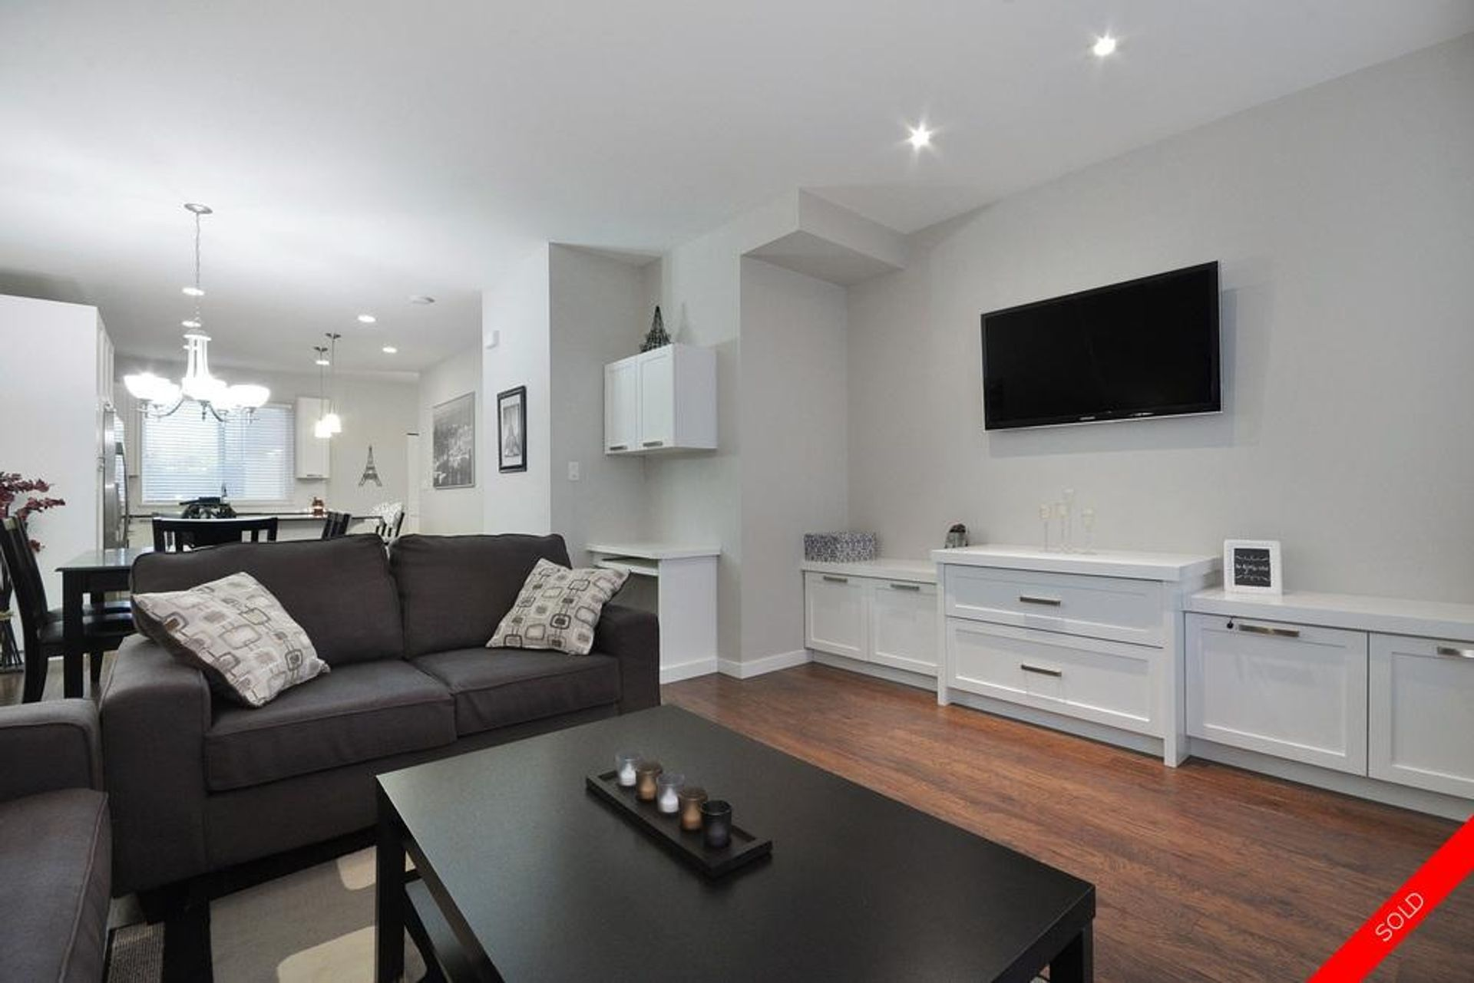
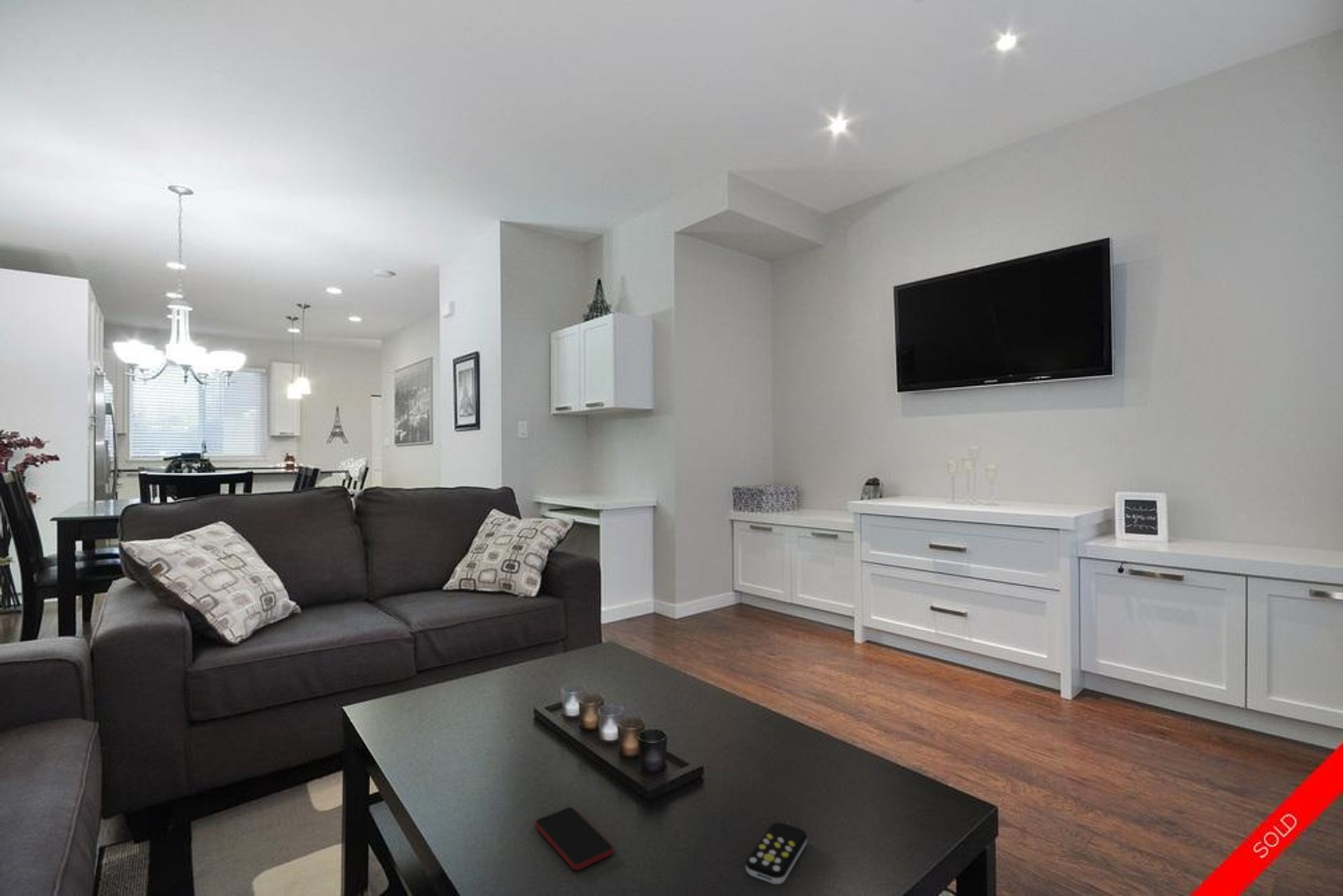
+ smartphone [534,806,615,871]
+ remote control [745,822,808,885]
